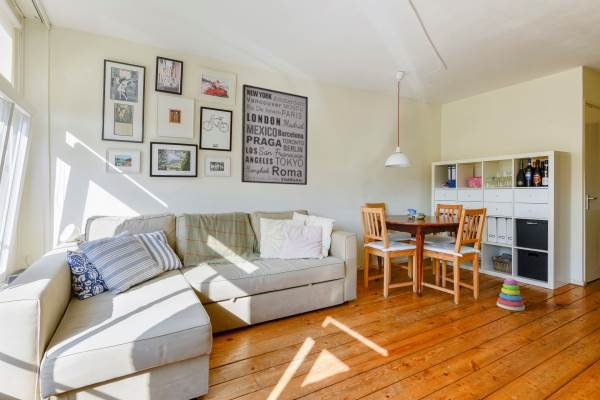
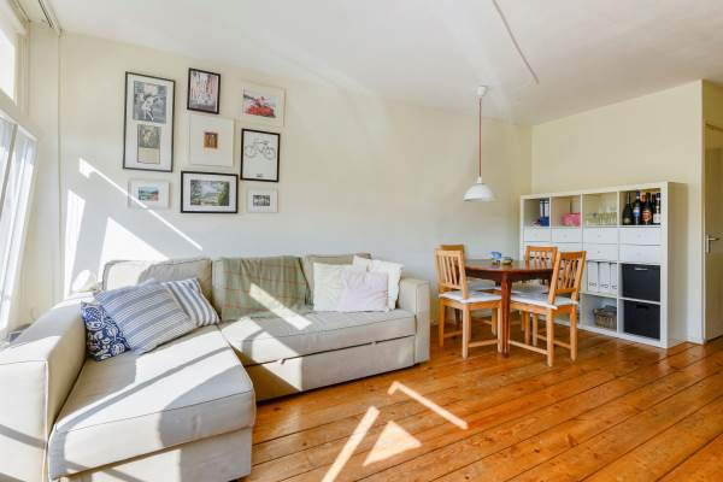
- stacking toy [496,277,526,312]
- wall art [240,83,309,186]
